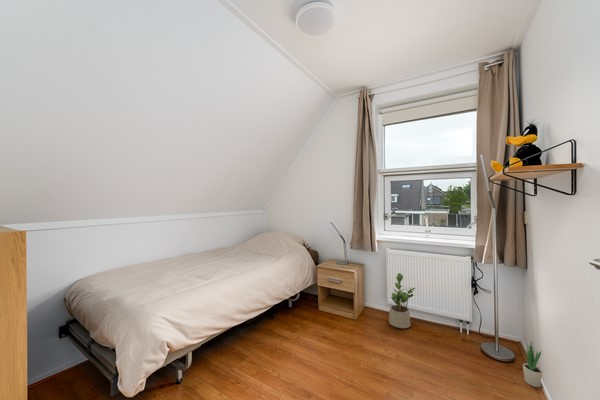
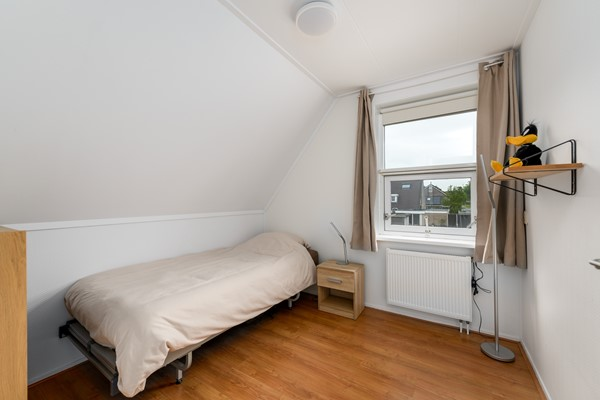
- potted plant [388,272,416,329]
- potted plant [522,340,543,388]
